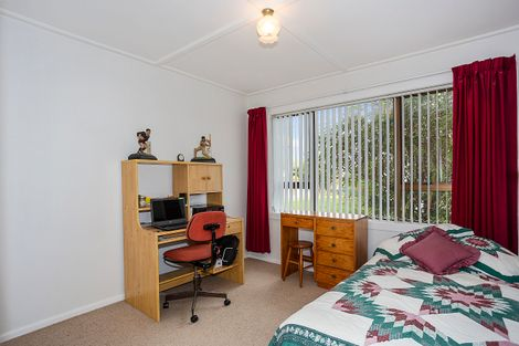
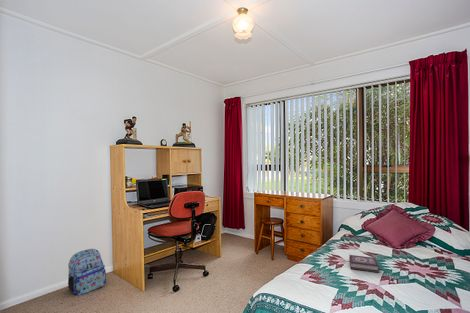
+ book [348,254,380,274]
+ backpack [67,248,107,296]
